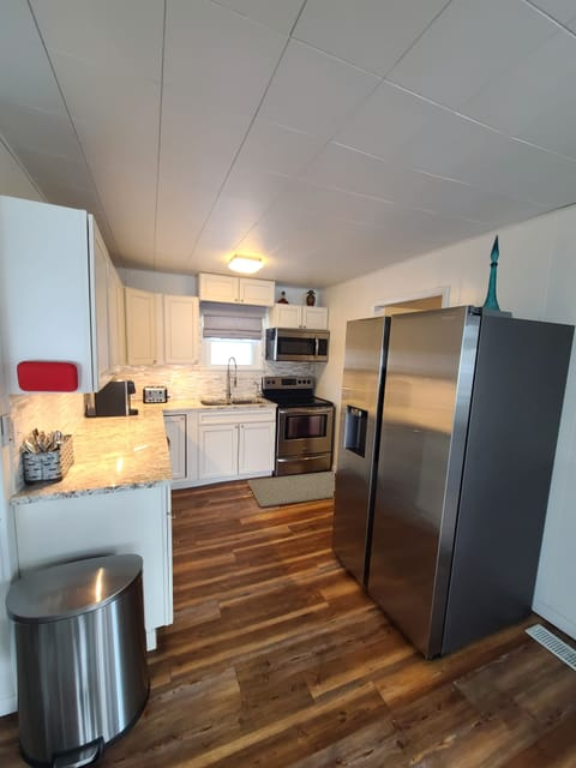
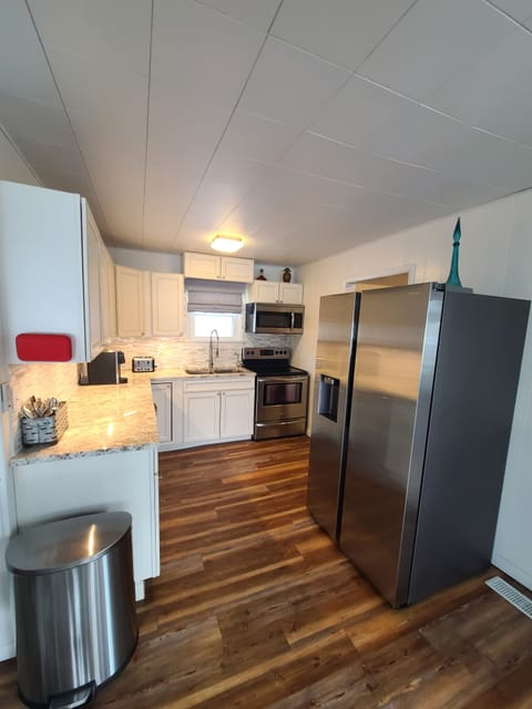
- rug [246,470,336,509]
